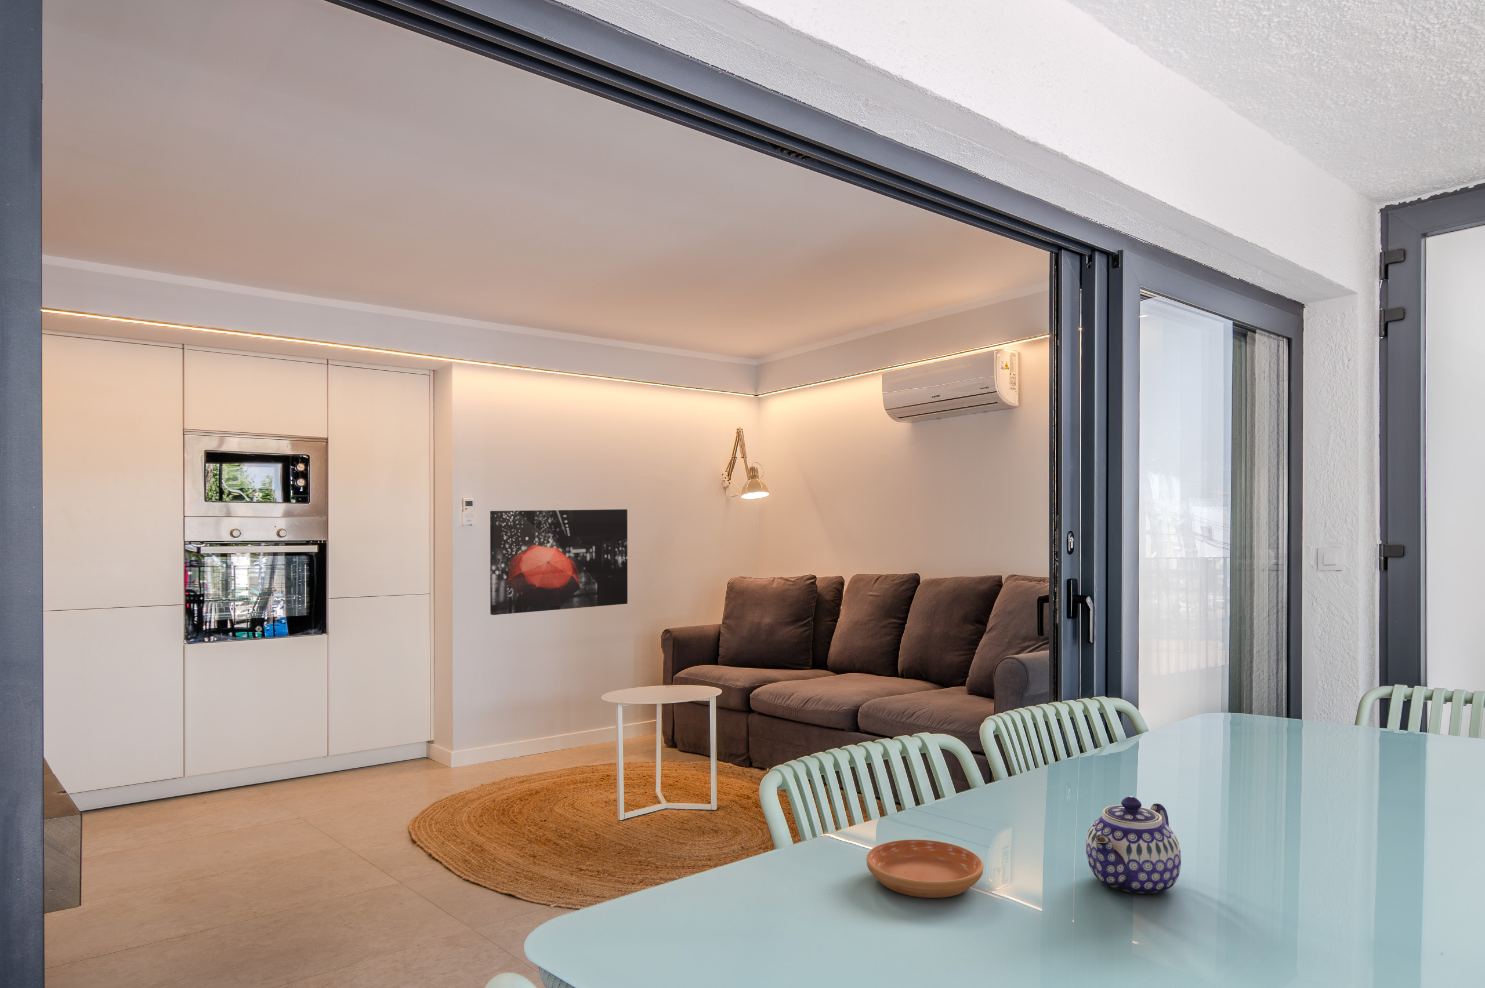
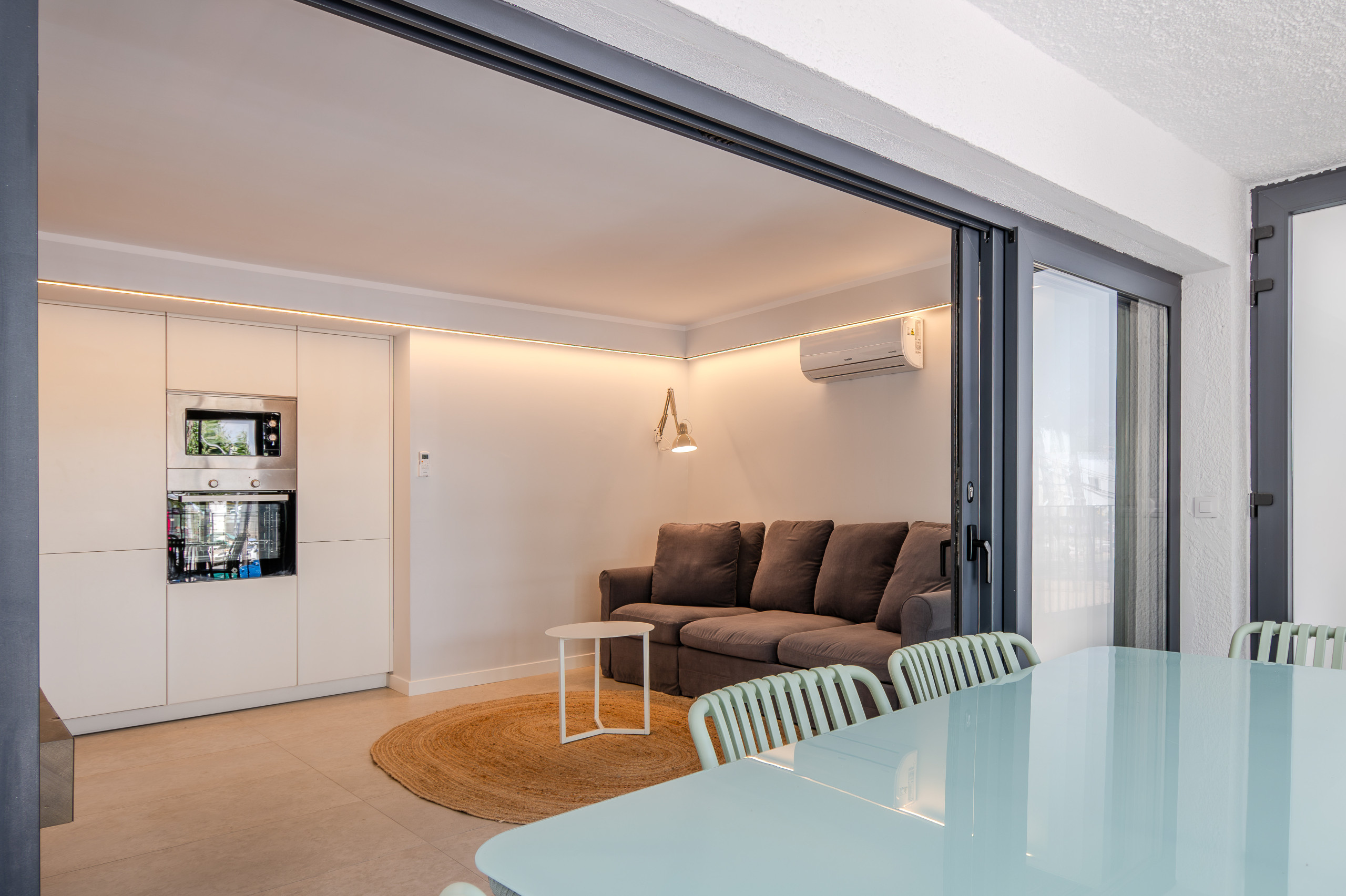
- teapot [1086,796,1182,894]
- saucer [866,839,984,899]
- wall art [490,508,628,615]
